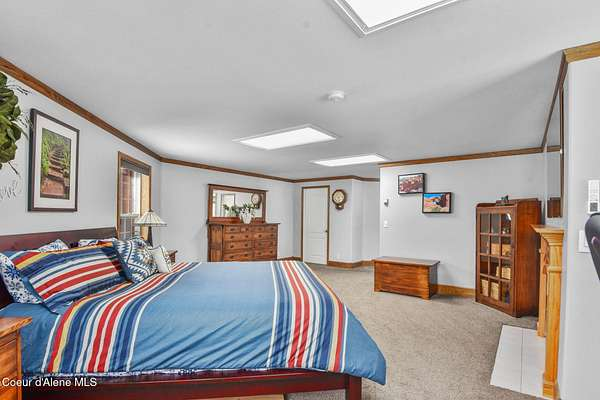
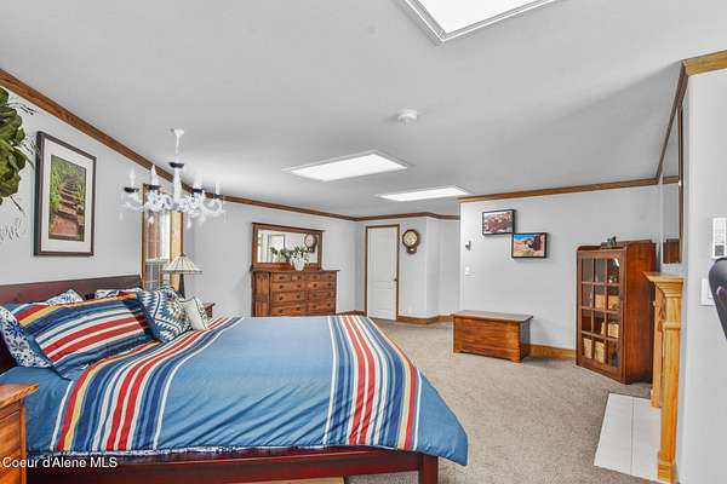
+ chandelier [119,128,227,237]
